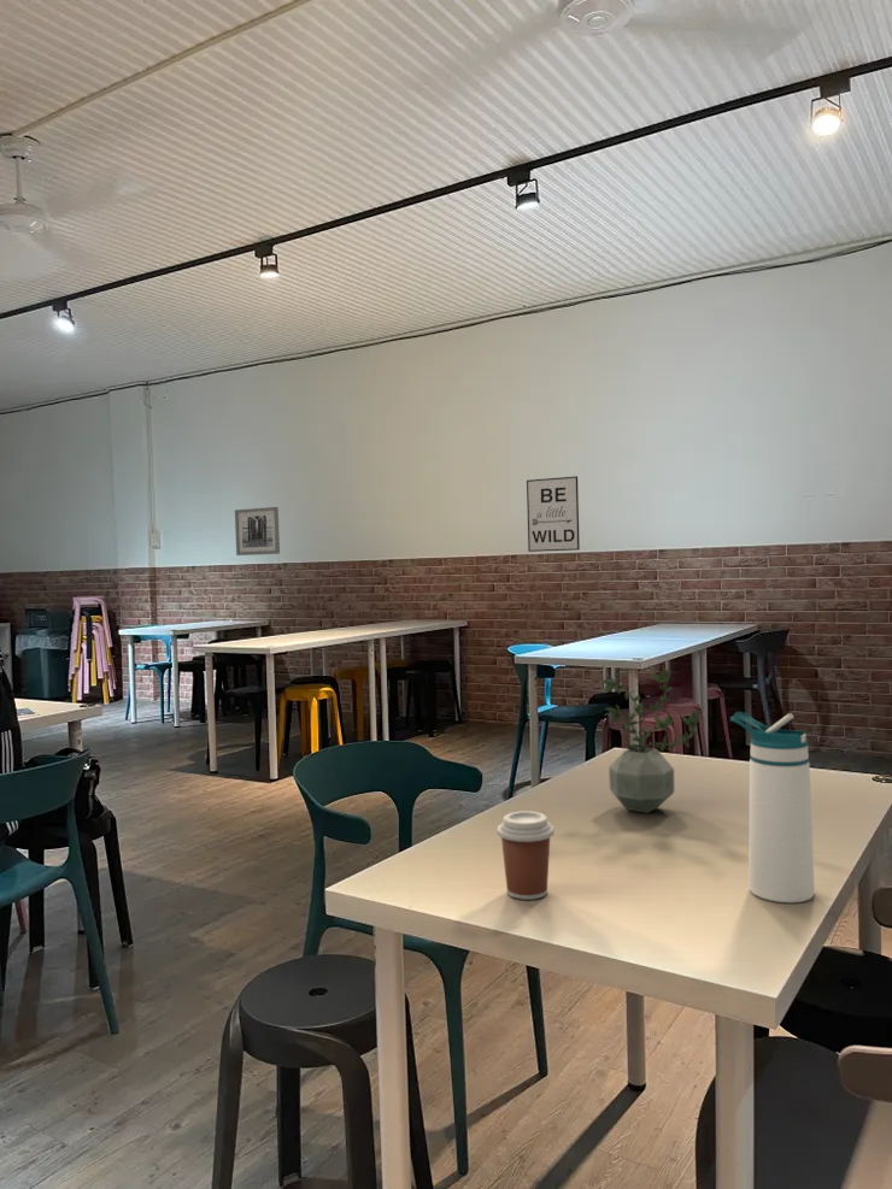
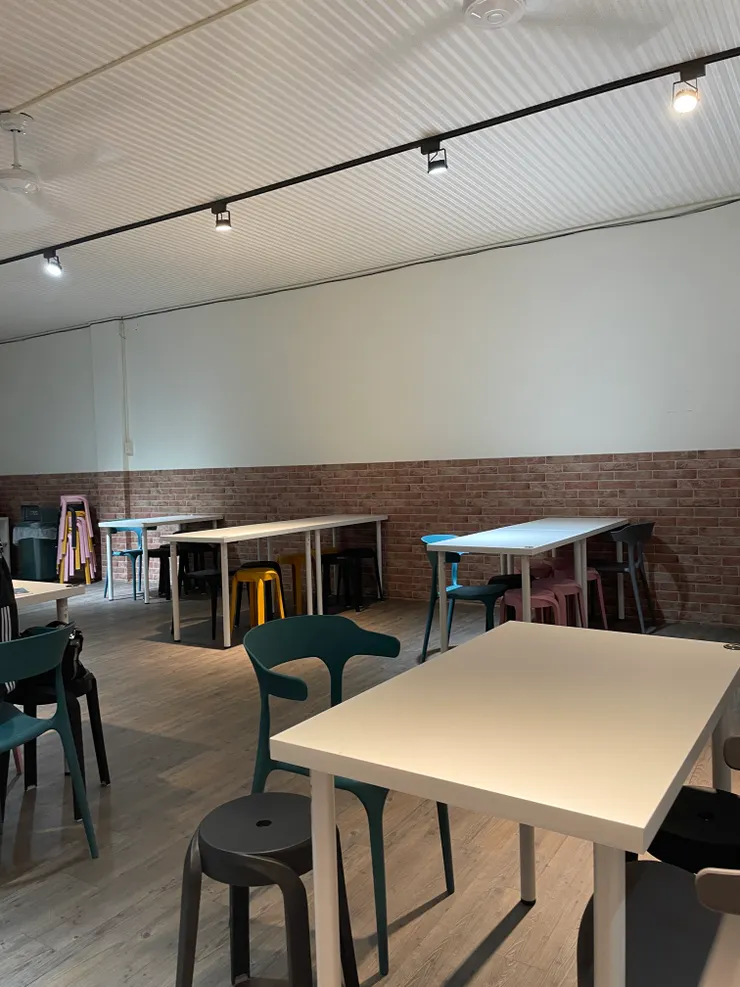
- coffee cup [495,810,556,901]
- wall art [526,475,581,553]
- potted plant [600,666,700,814]
- water bottle [729,711,816,903]
- wall art [234,506,281,557]
